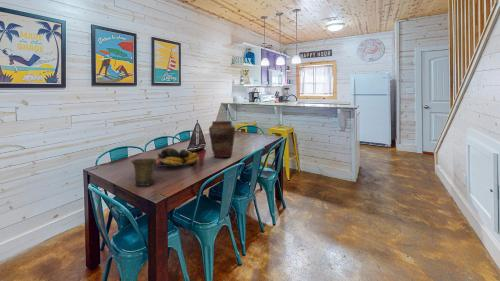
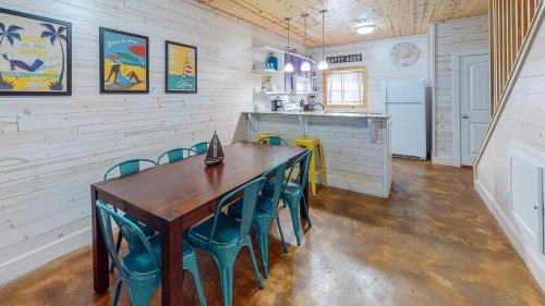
- mug [130,157,157,187]
- fruit bowl [154,146,199,168]
- vase [208,120,236,158]
